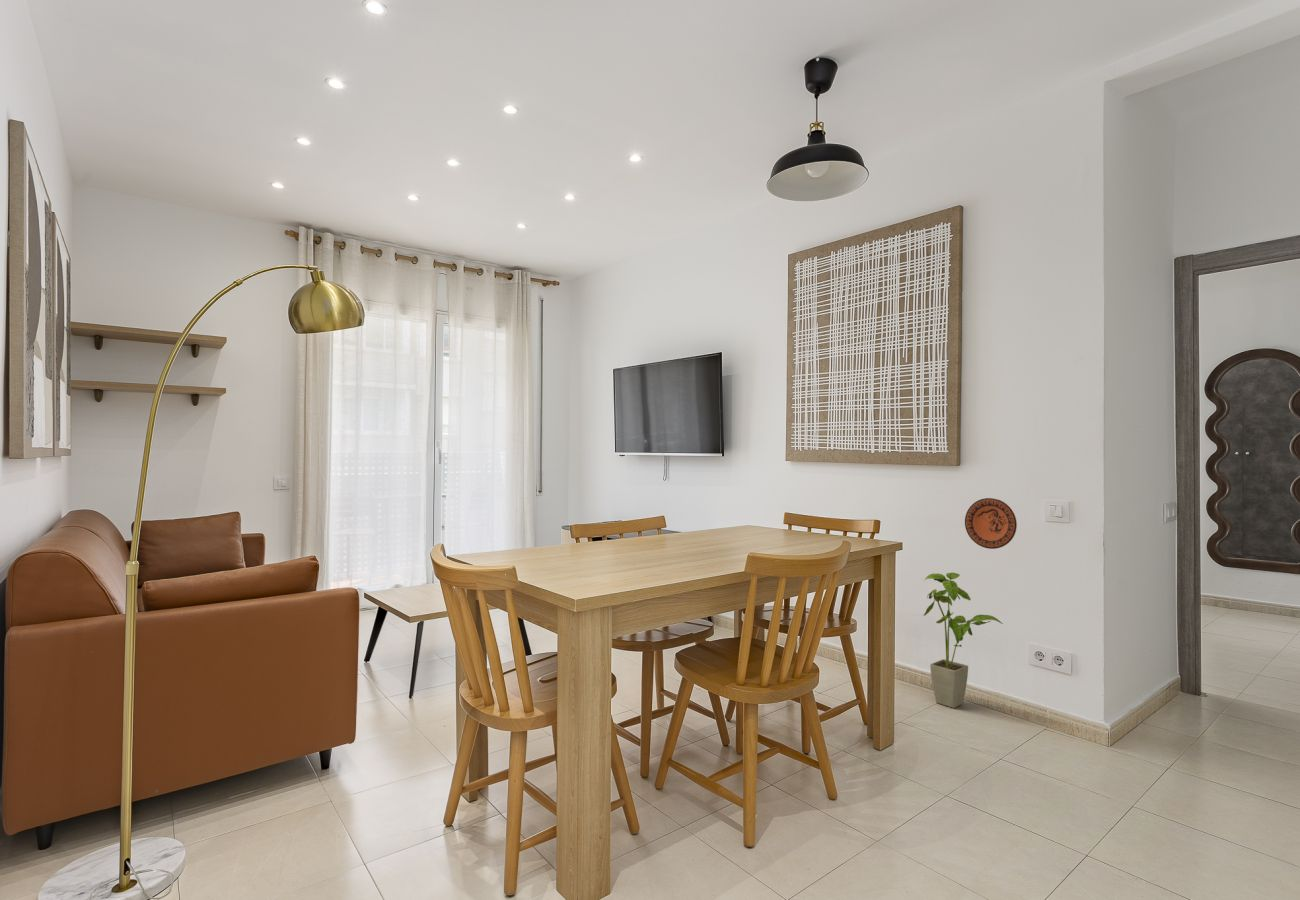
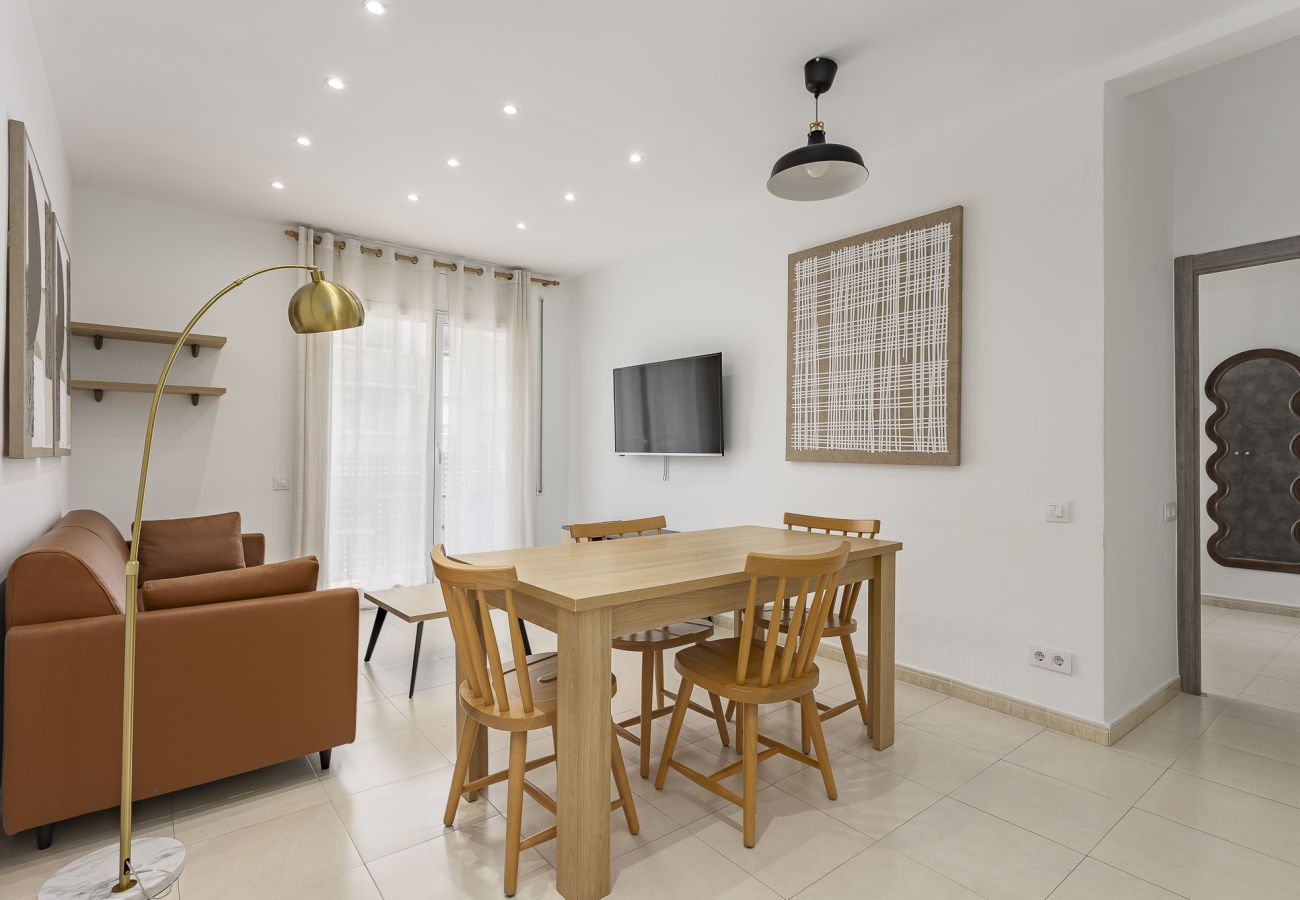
- decorative plate [964,497,1018,550]
- house plant [922,572,1004,709]
